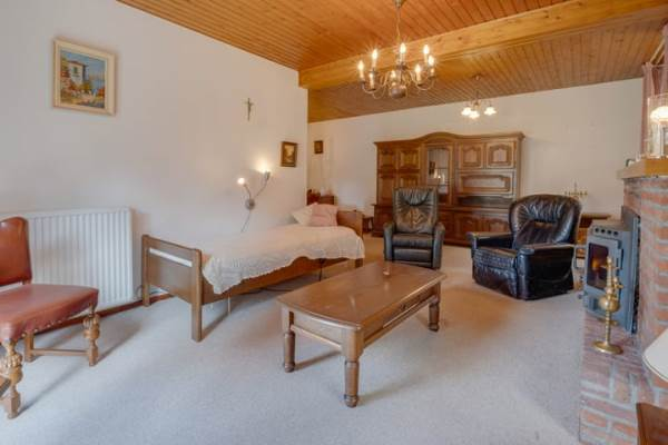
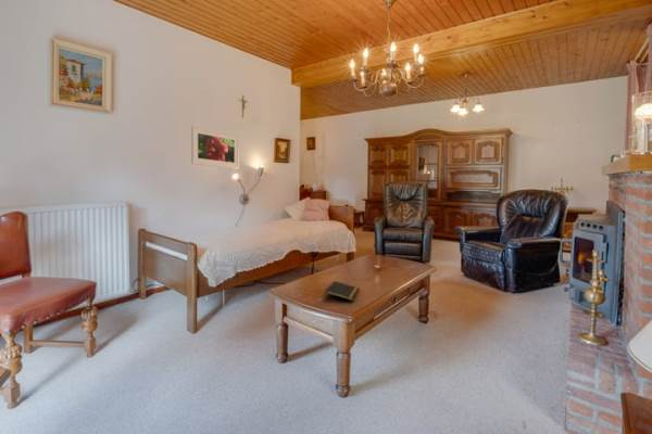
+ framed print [190,125,240,170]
+ notepad [324,280,360,302]
